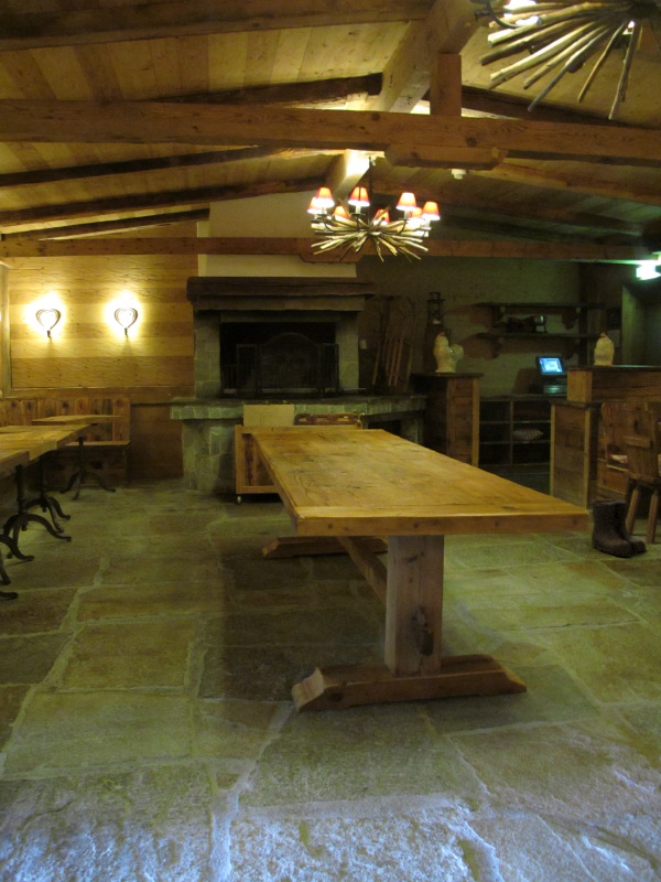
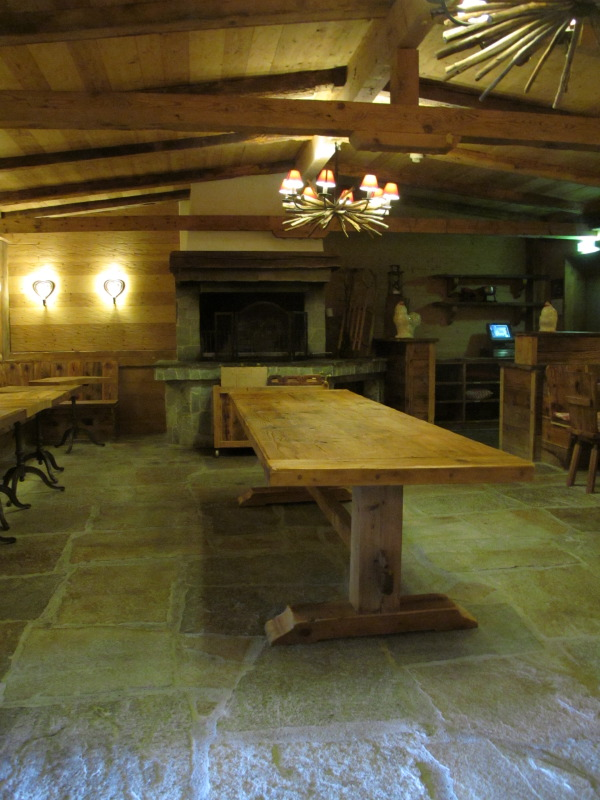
- boots [589,497,650,558]
